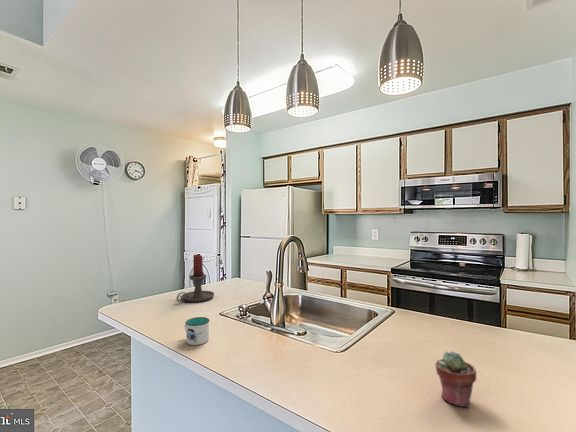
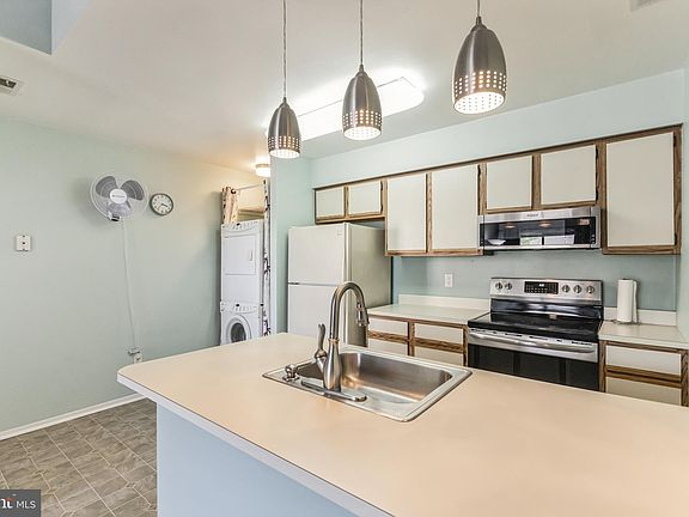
- candle holder [176,254,215,303]
- mug [183,316,211,346]
- potted succulent [434,350,477,408]
